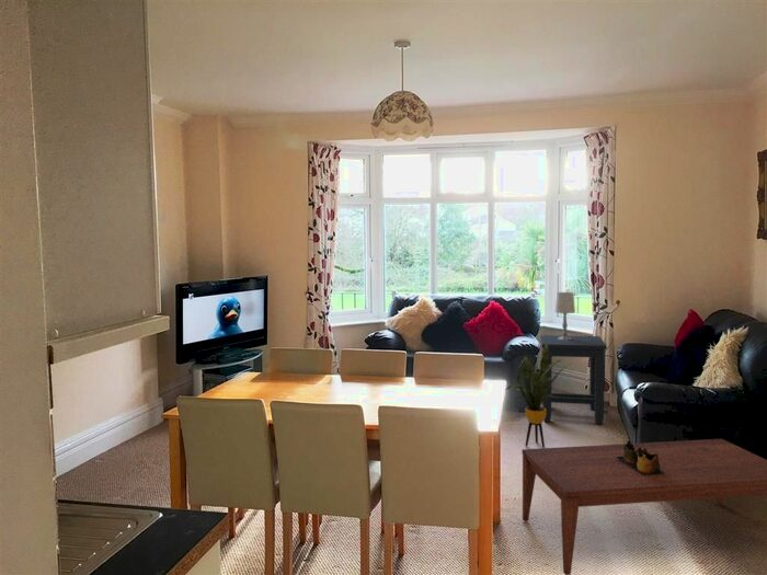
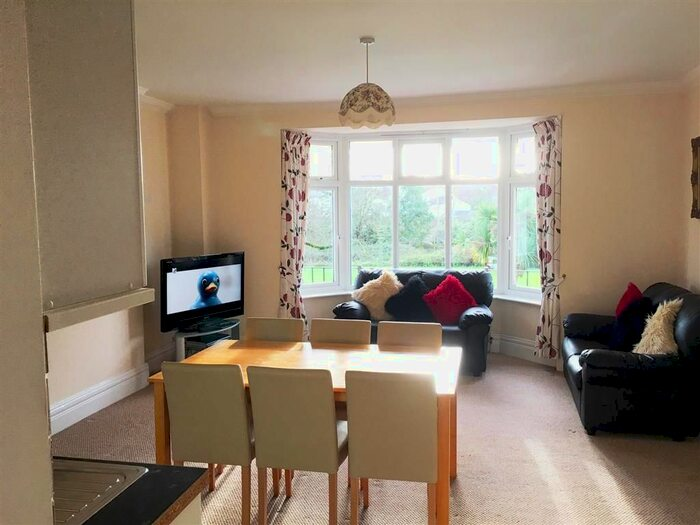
- house plant [505,344,572,448]
- table lamp [553,291,576,340]
- side table [539,334,608,425]
- coffee table [522,438,767,575]
- decorative bowl [616,439,664,475]
